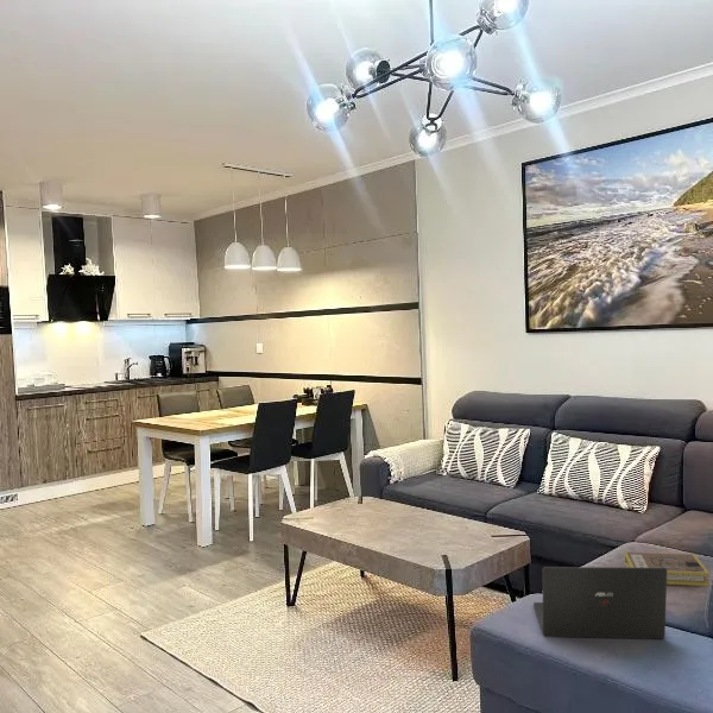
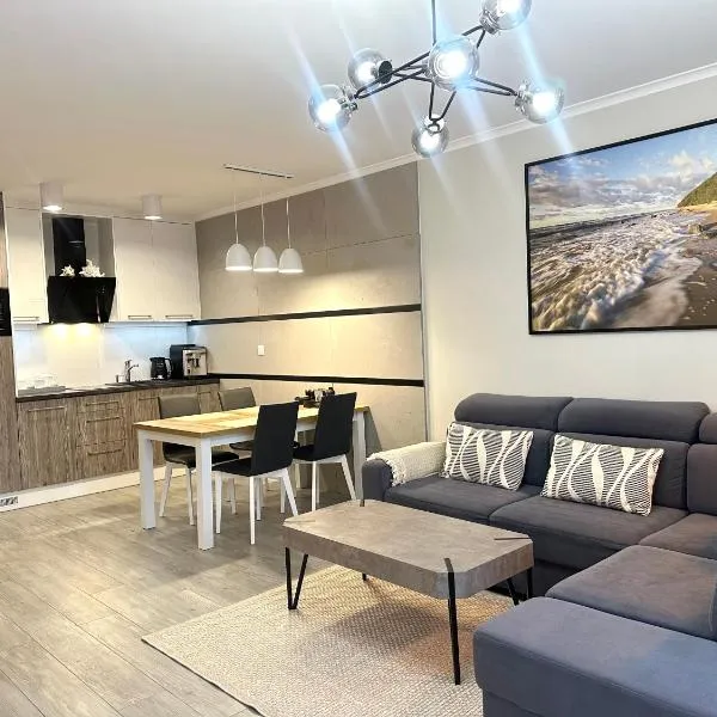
- laptop [532,566,668,639]
- book [623,551,711,587]
